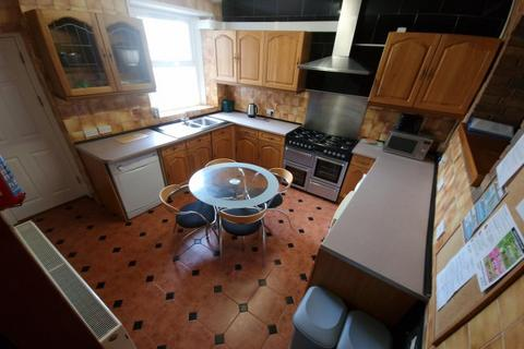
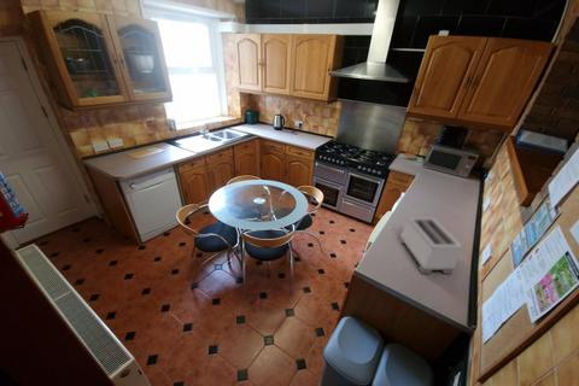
+ toaster [398,216,463,275]
